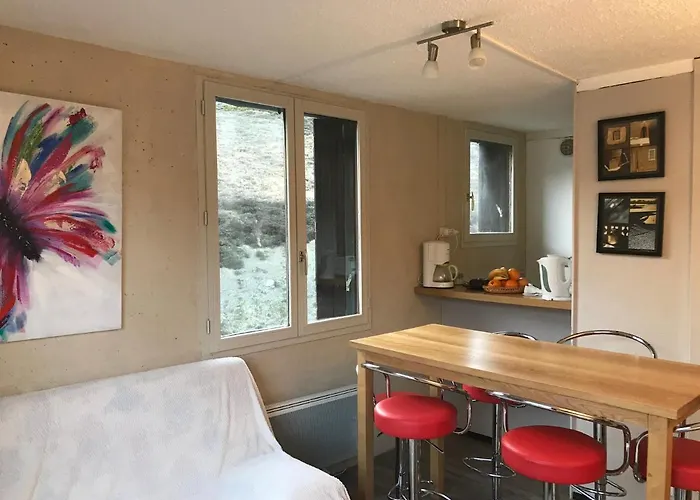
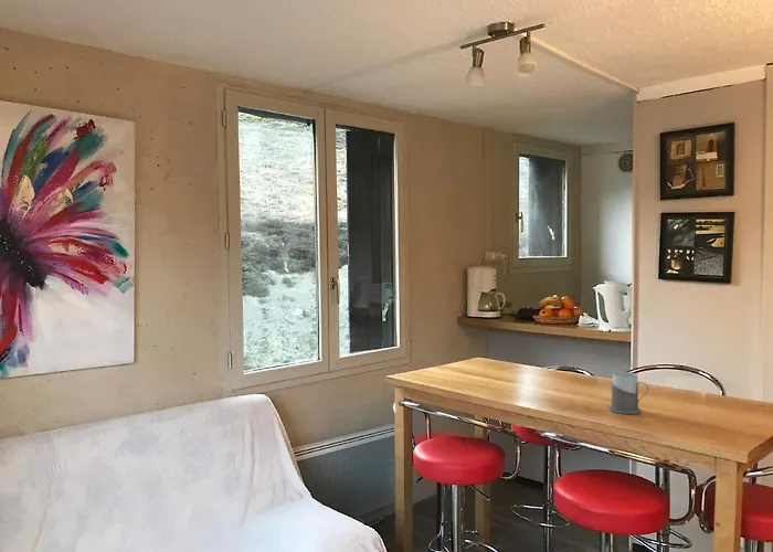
+ mug [608,371,649,415]
